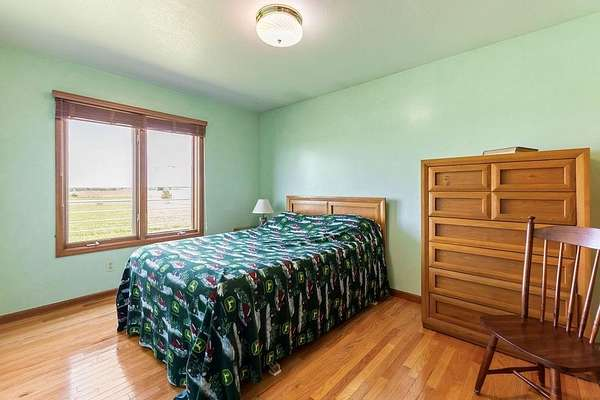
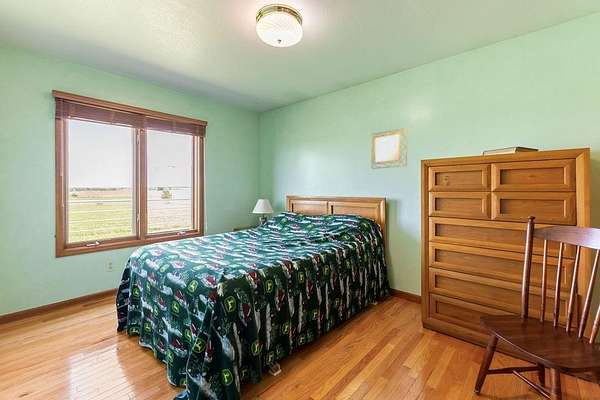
+ home mirror [371,127,408,170]
